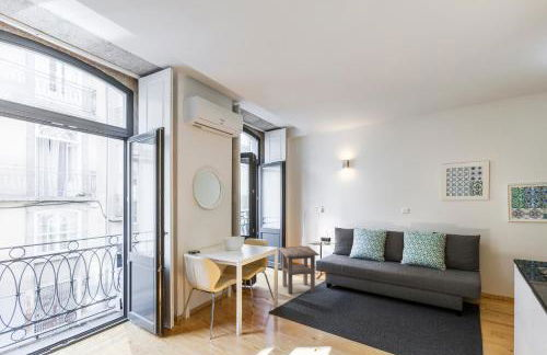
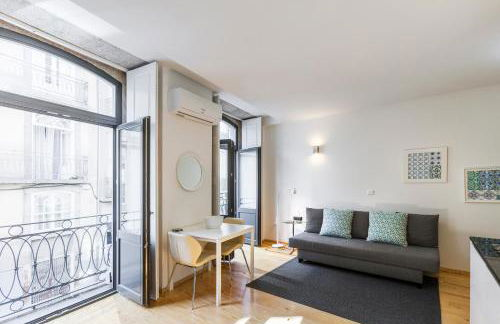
- side table [278,245,321,296]
